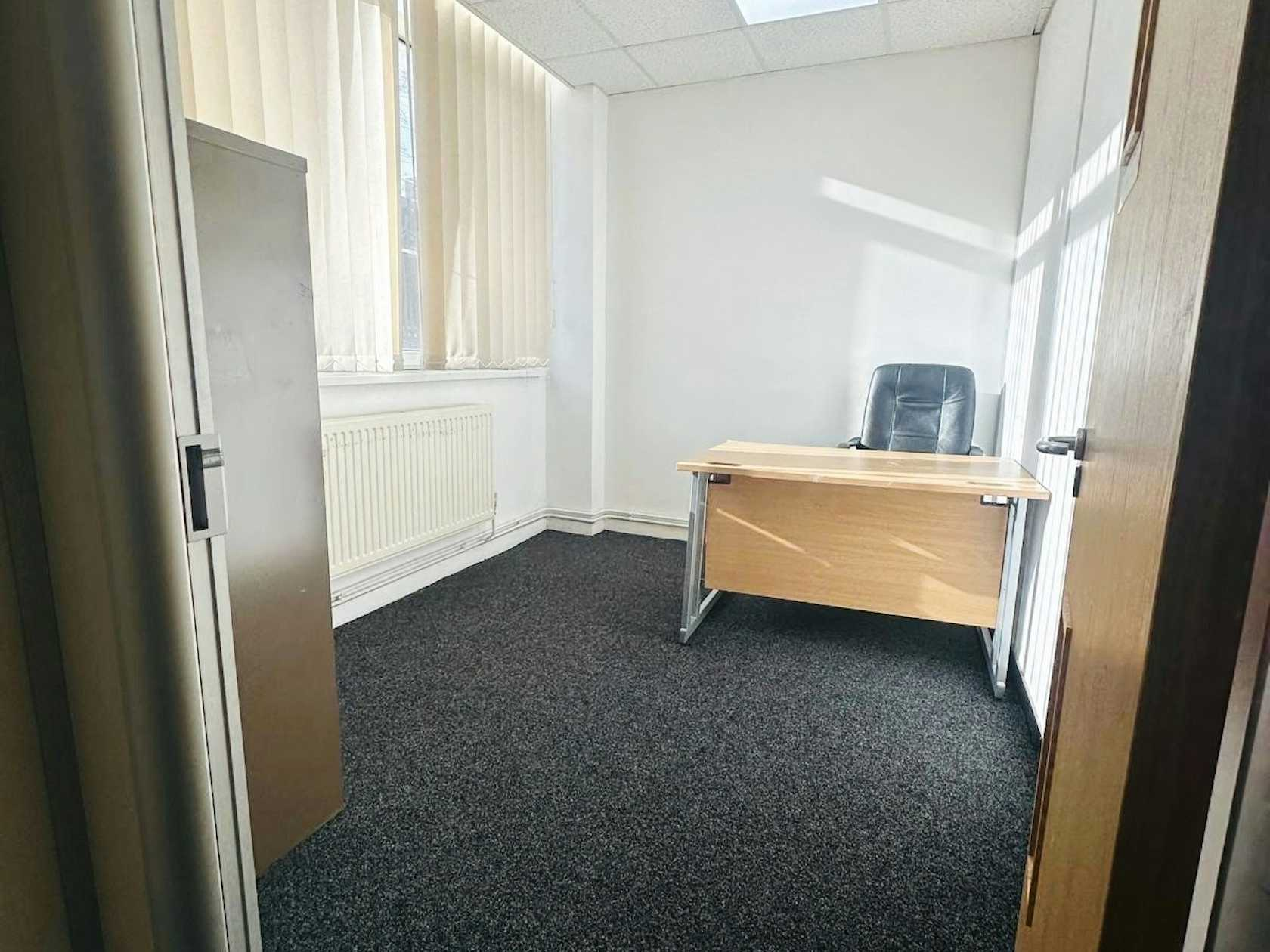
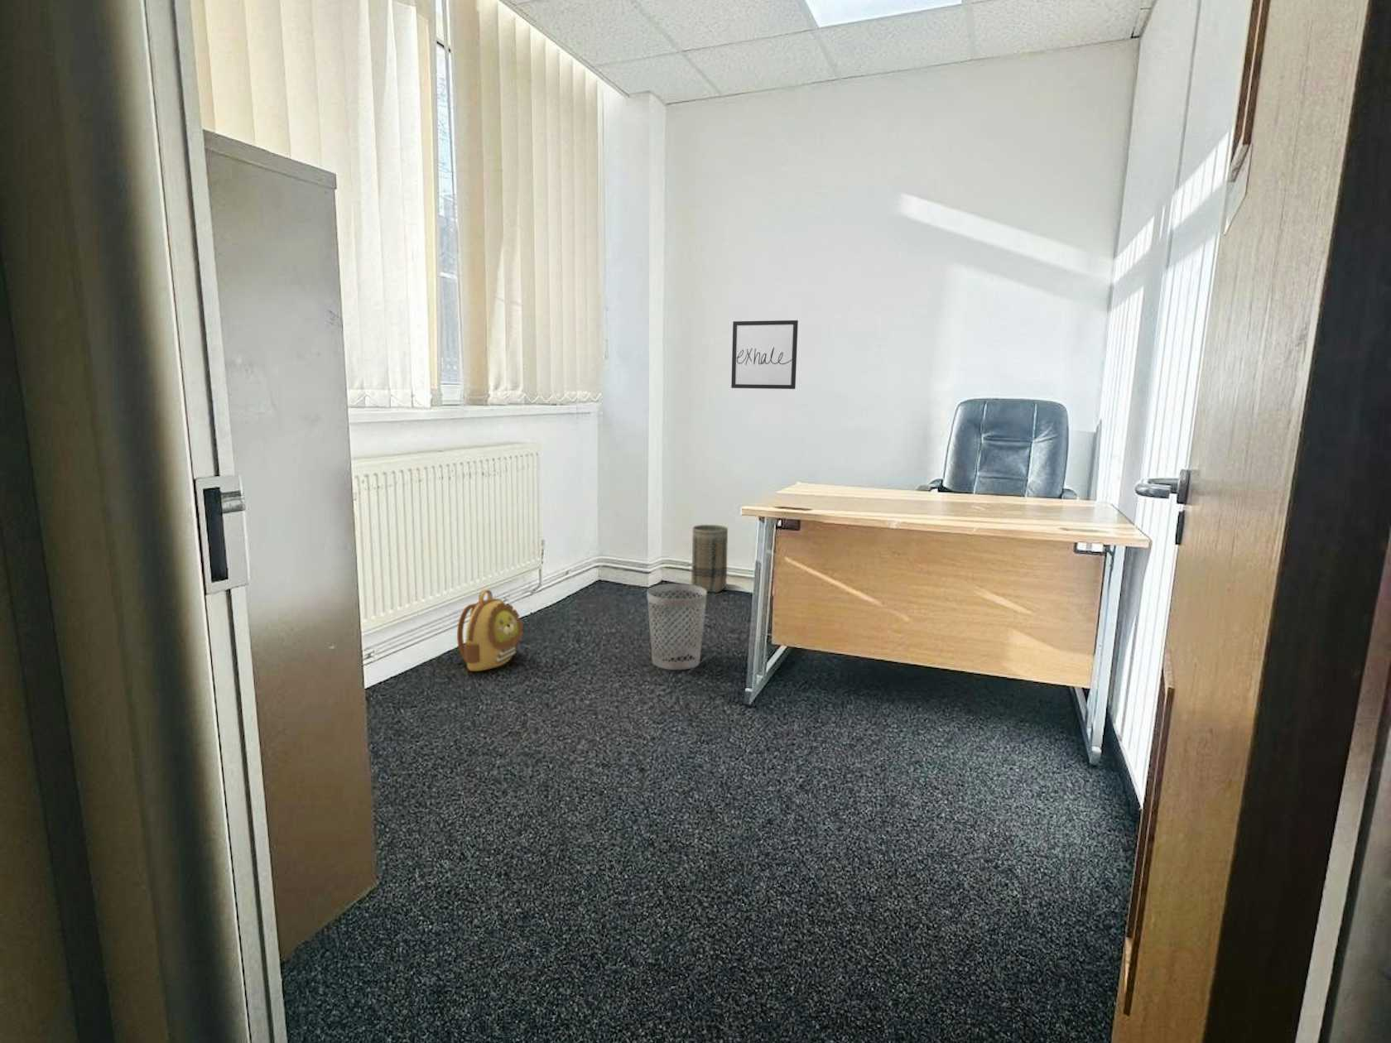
+ wall art [731,320,798,390]
+ basket [690,524,728,594]
+ wastebasket [646,583,708,671]
+ backpack [457,588,525,673]
